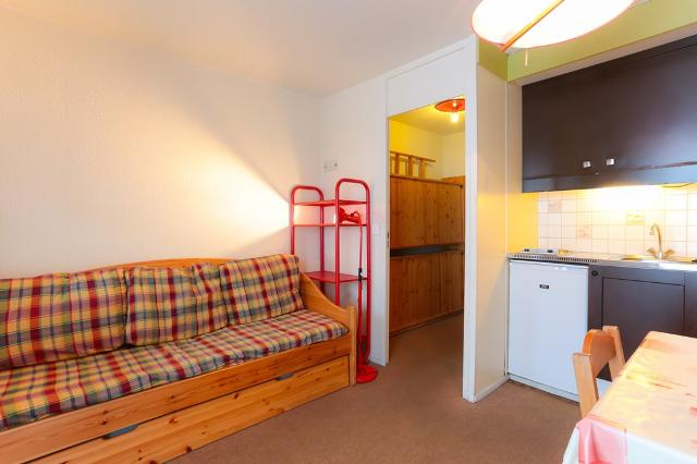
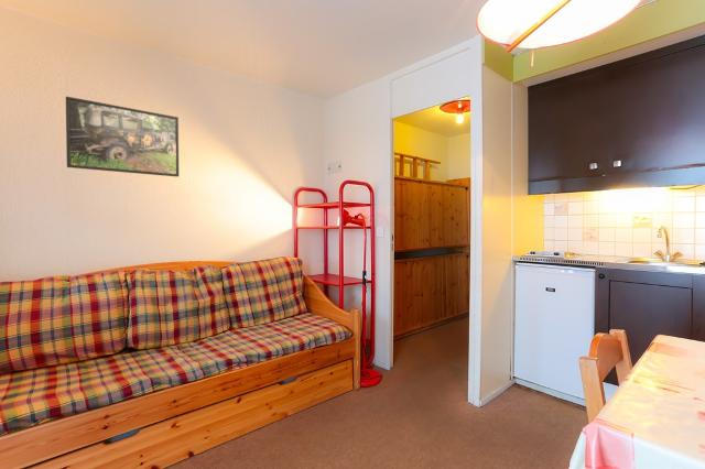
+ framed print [65,96,180,177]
